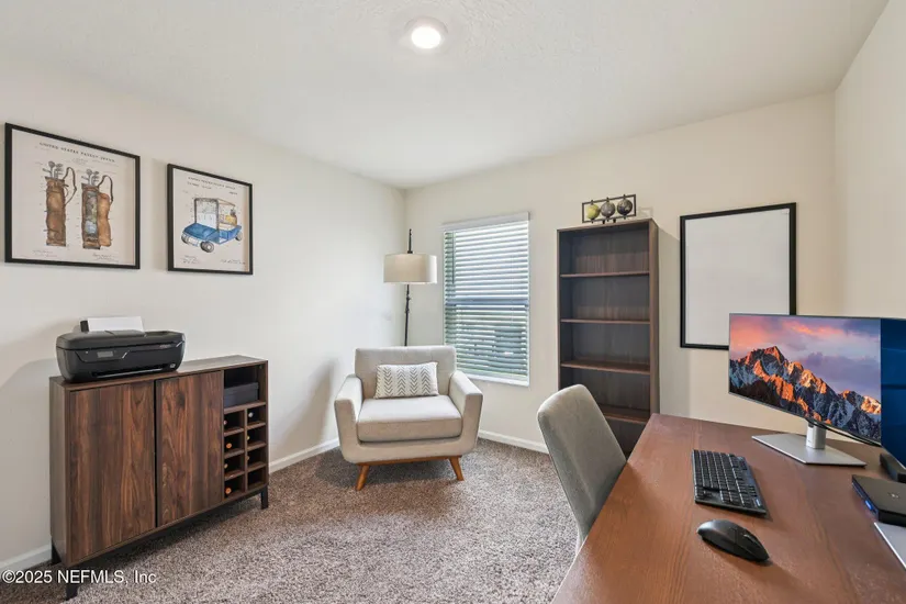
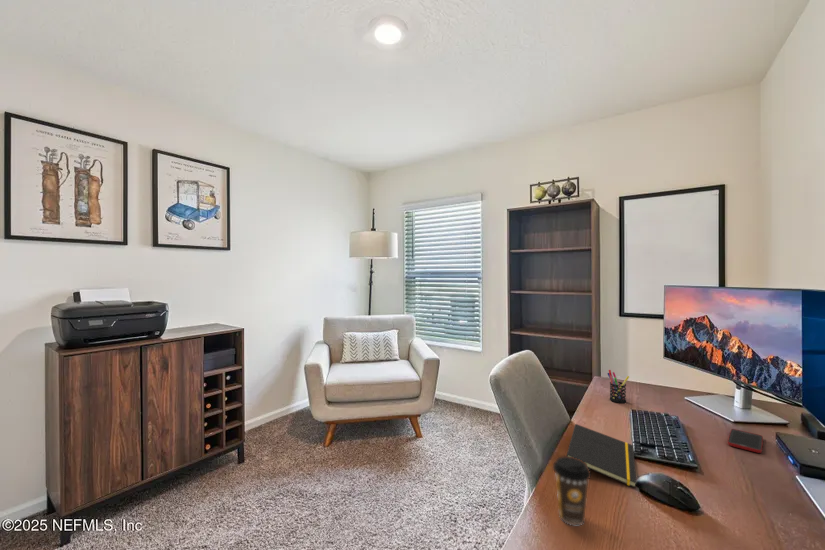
+ notepad [566,423,638,489]
+ cell phone [727,428,764,454]
+ pen holder [607,369,630,404]
+ coffee cup [552,455,592,526]
